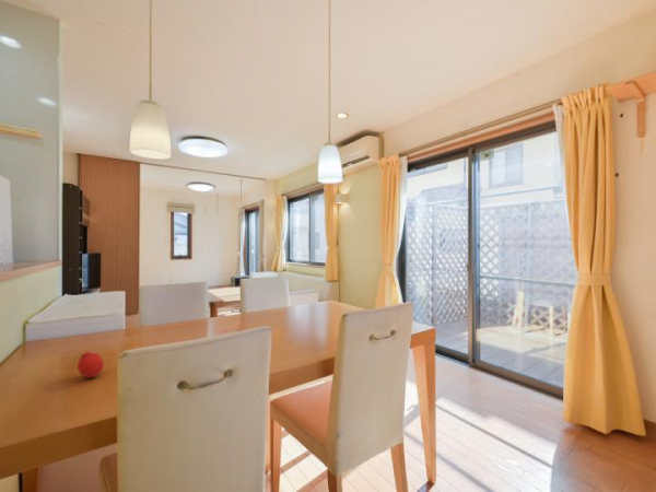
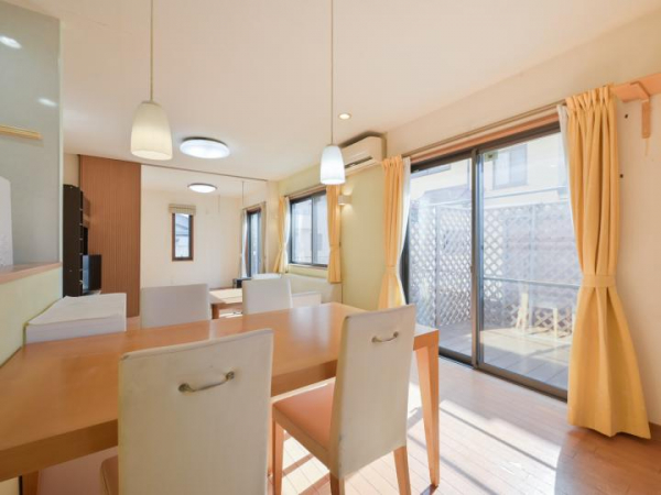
- fruit [77,351,105,378]
